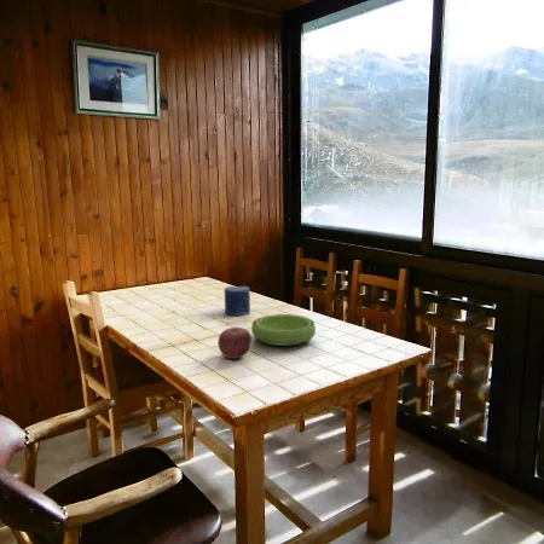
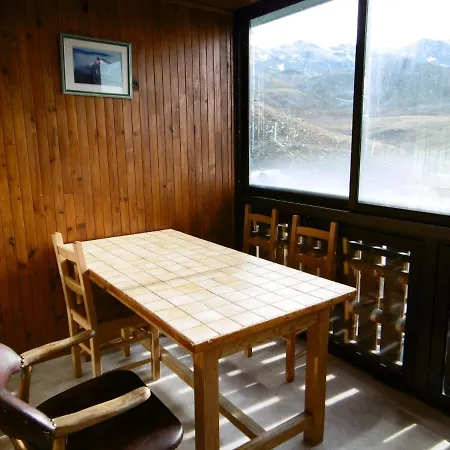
- bowl [250,313,317,347]
- candle [224,285,251,317]
- apple [216,326,253,360]
